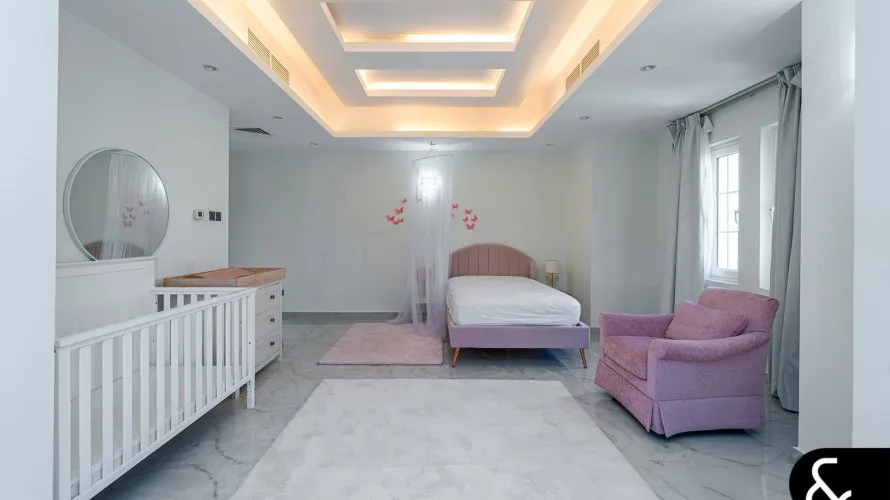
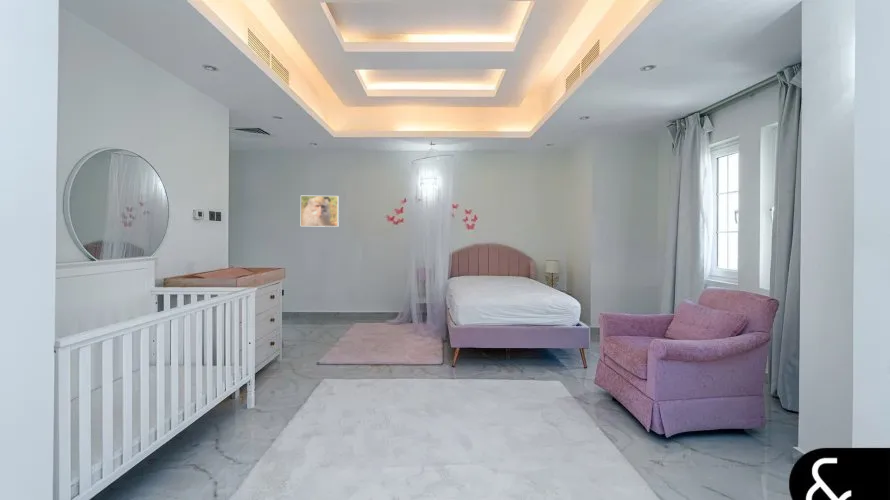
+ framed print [300,195,340,228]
